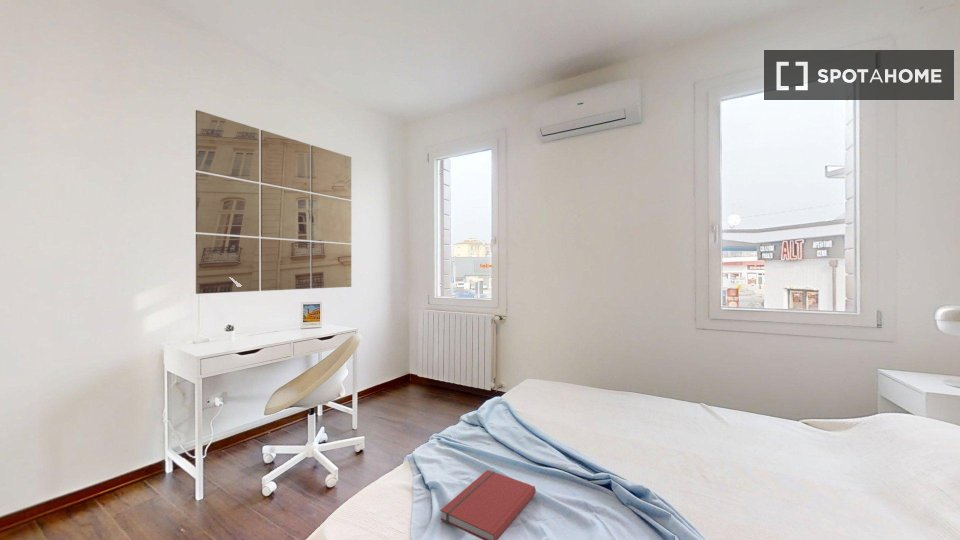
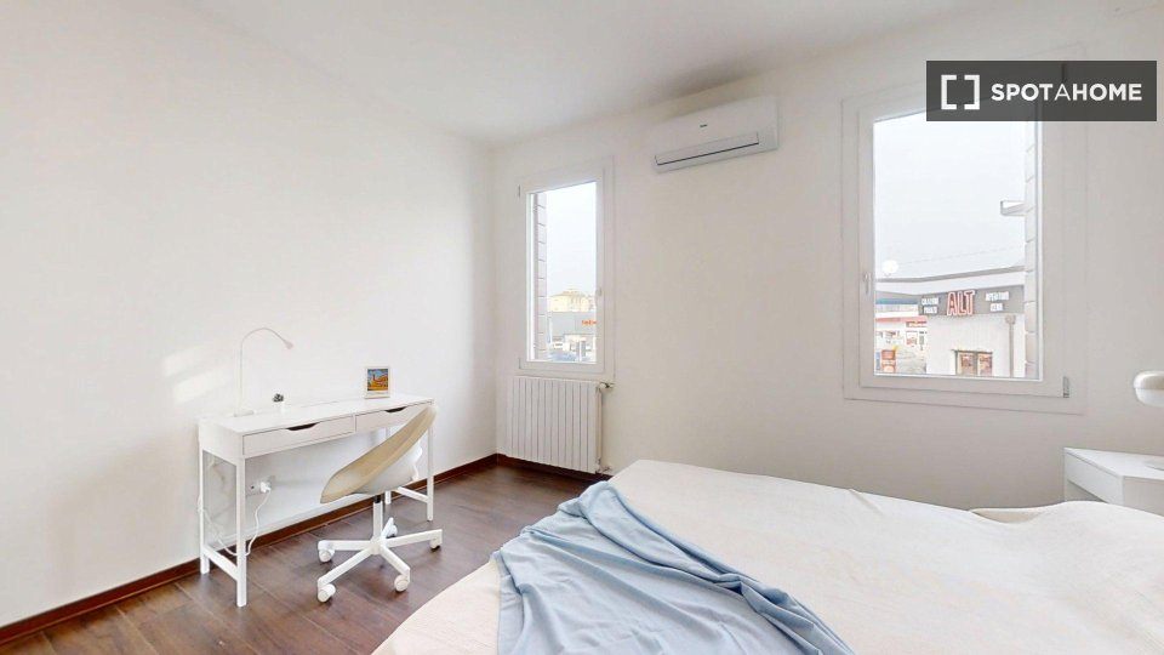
- wall art [195,109,352,295]
- book [439,469,537,540]
